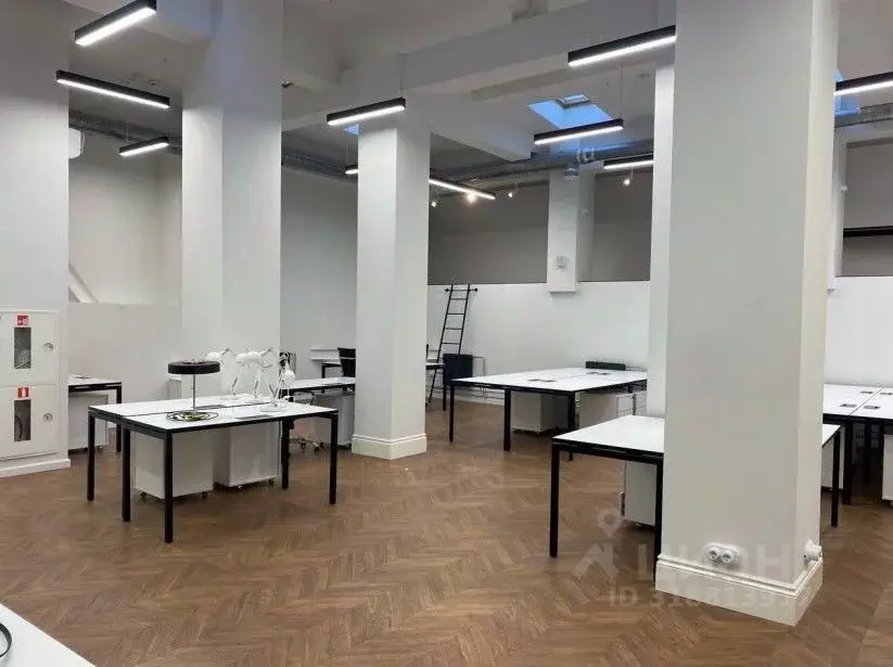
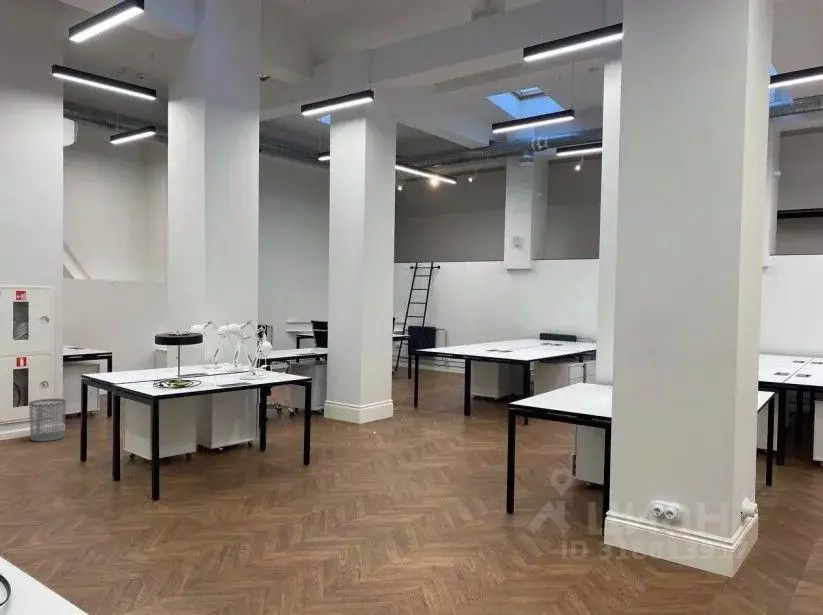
+ waste bin [28,398,67,442]
